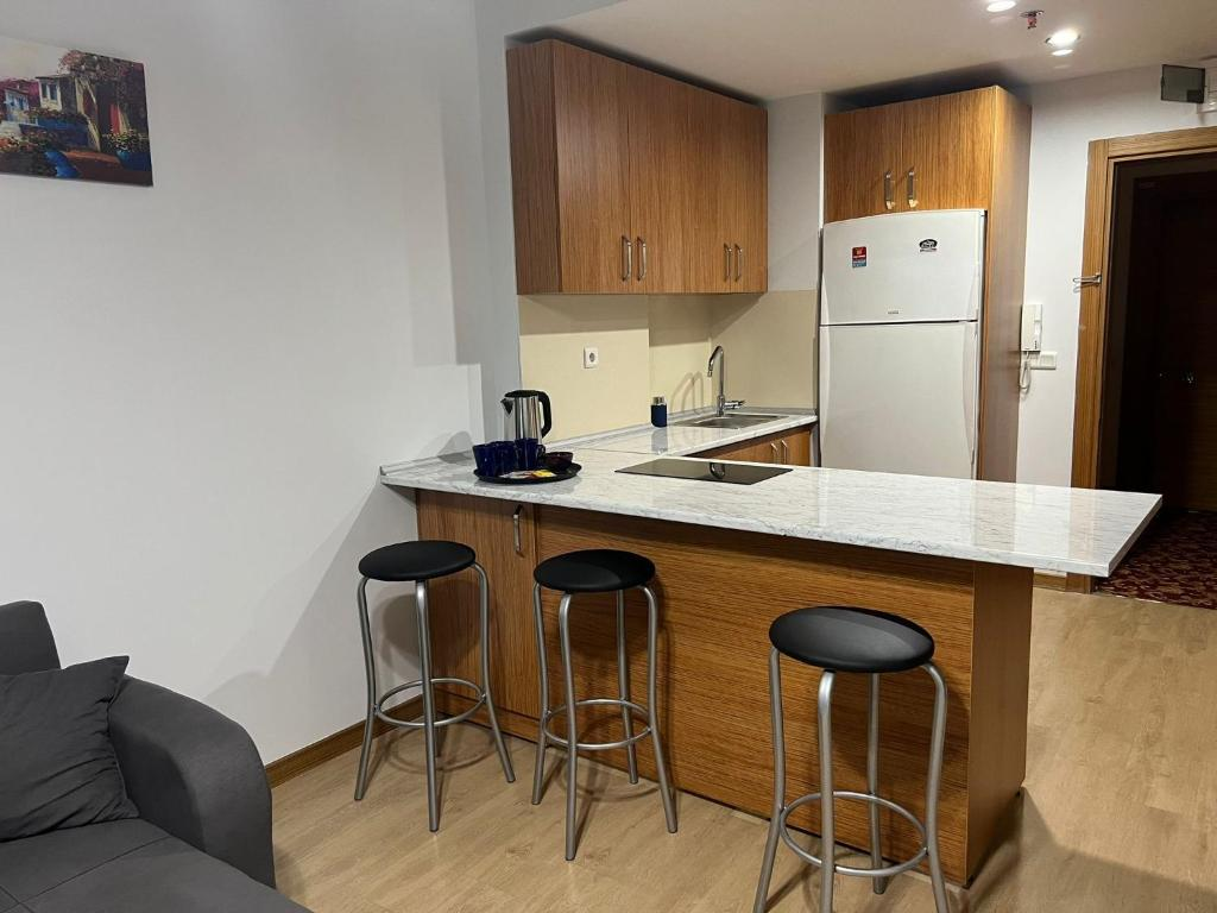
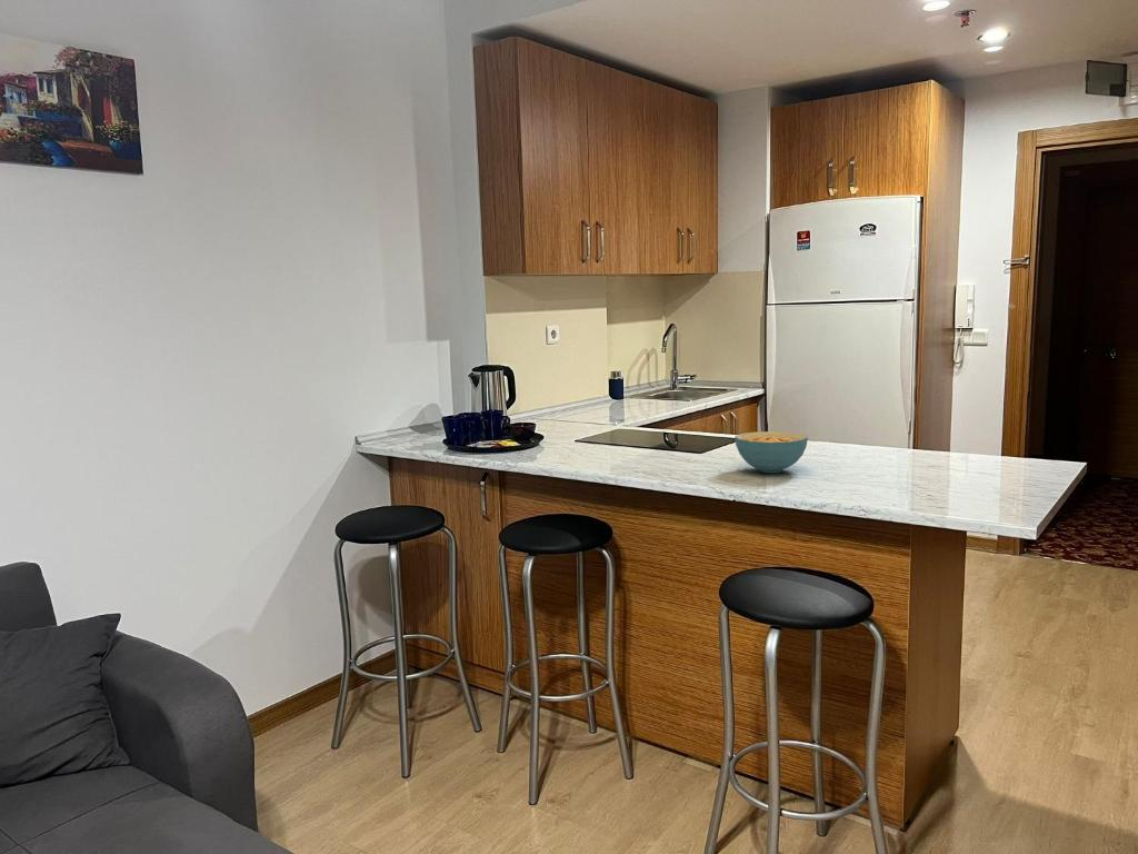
+ cereal bowl [733,430,809,474]
